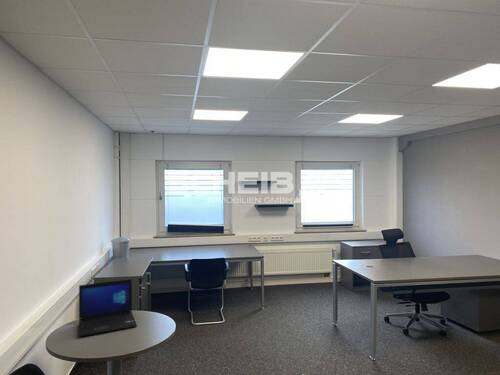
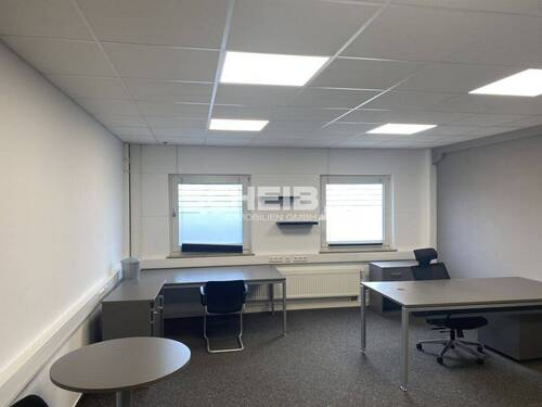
- laptop [78,278,138,338]
